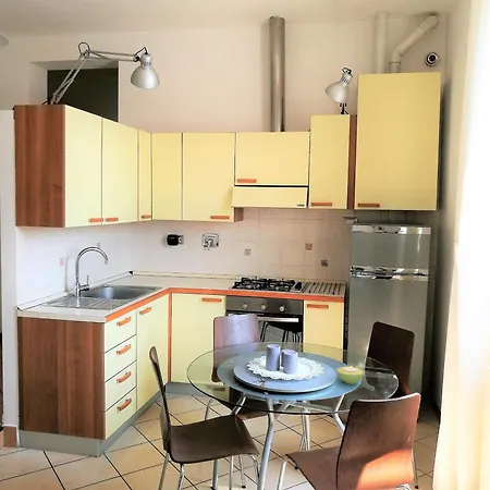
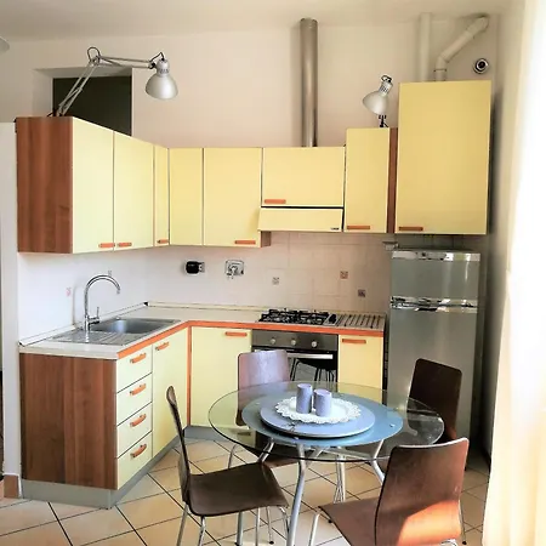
- sugar bowl [335,365,365,385]
